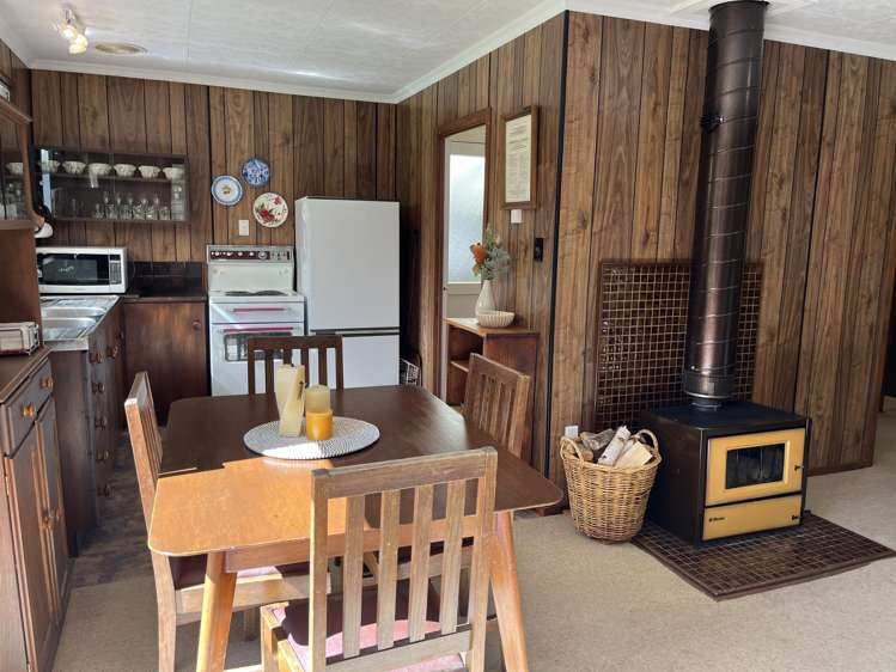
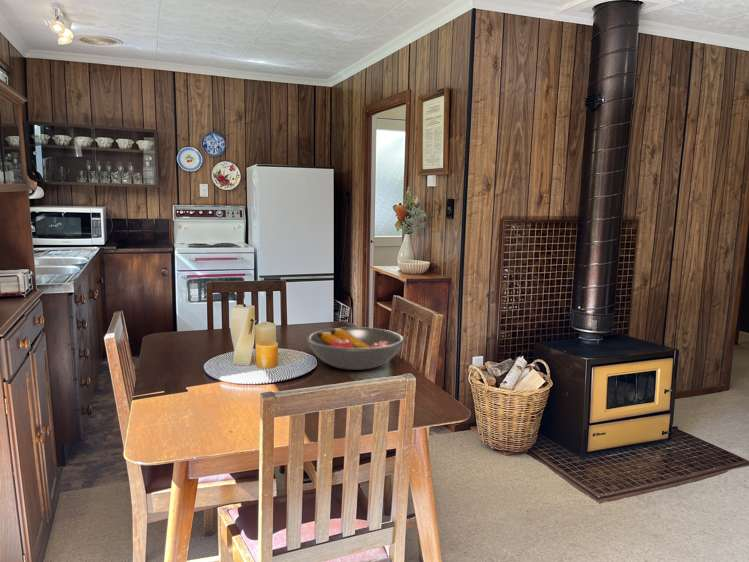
+ fruit bowl [305,326,406,371]
